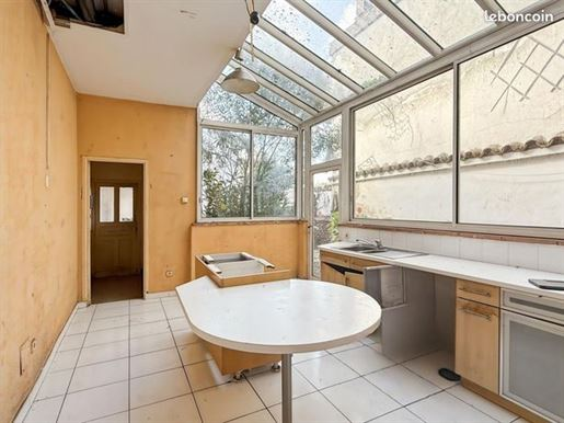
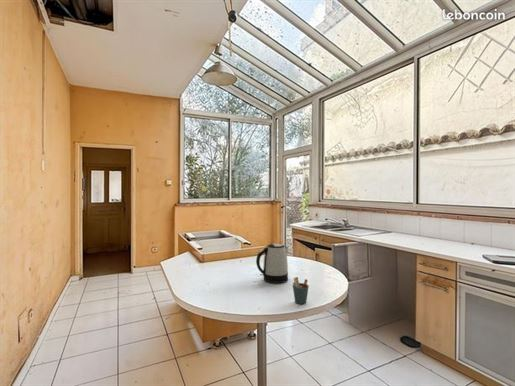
+ pen holder [292,276,310,305]
+ kettle [255,243,289,284]
